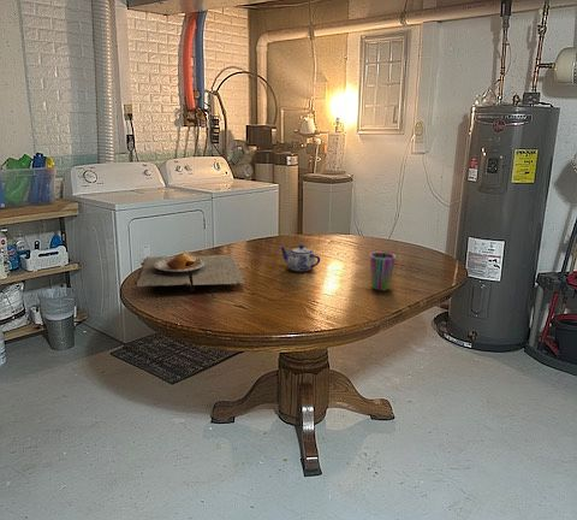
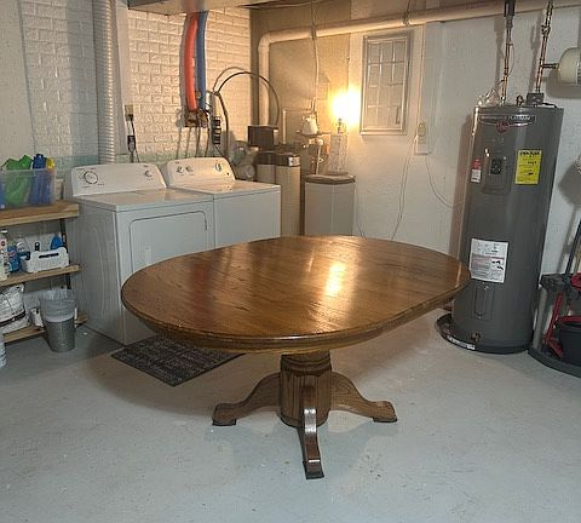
- teapot [279,243,321,272]
- plate [133,250,246,294]
- cup [369,252,397,291]
